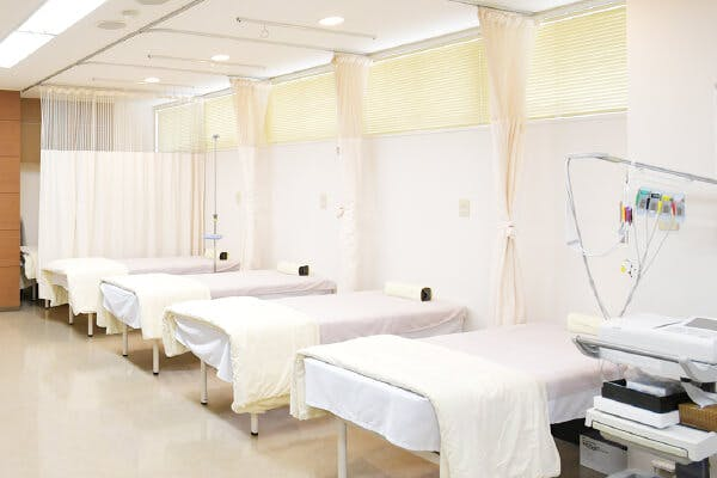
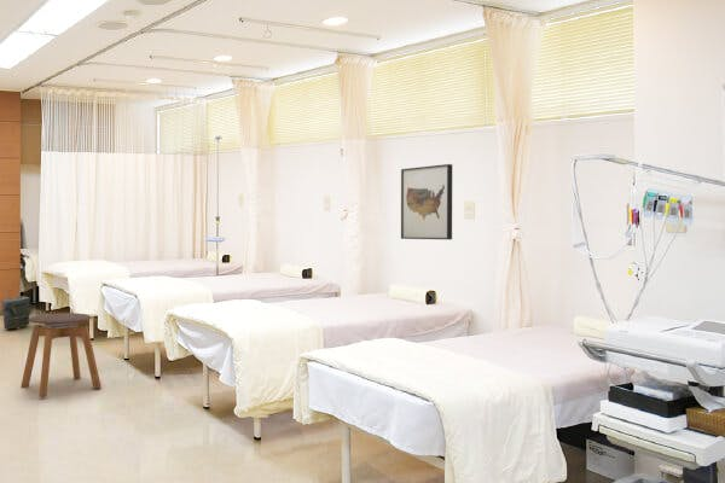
+ stool [19,312,103,398]
+ bag [0,295,33,331]
+ wall art [400,163,453,240]
